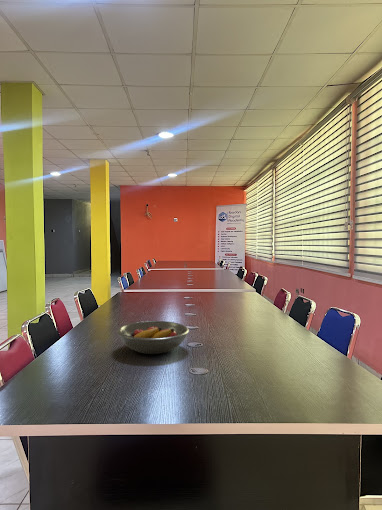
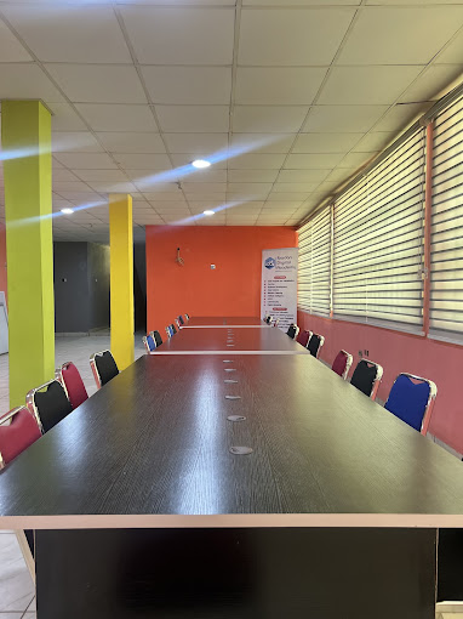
- fruit bowl [117,320,190,355]
